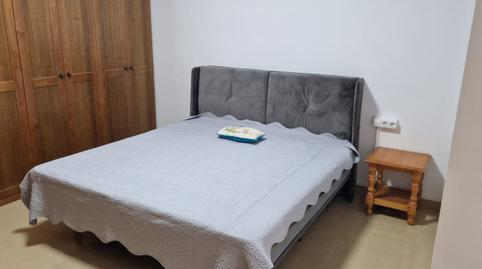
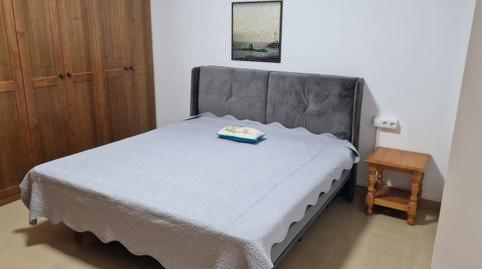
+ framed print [230,0,284,64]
